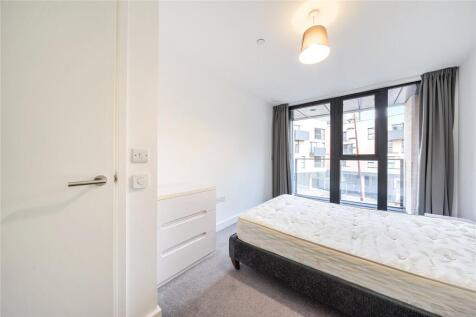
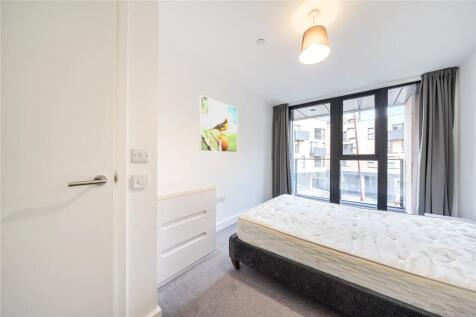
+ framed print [198,94,238,153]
